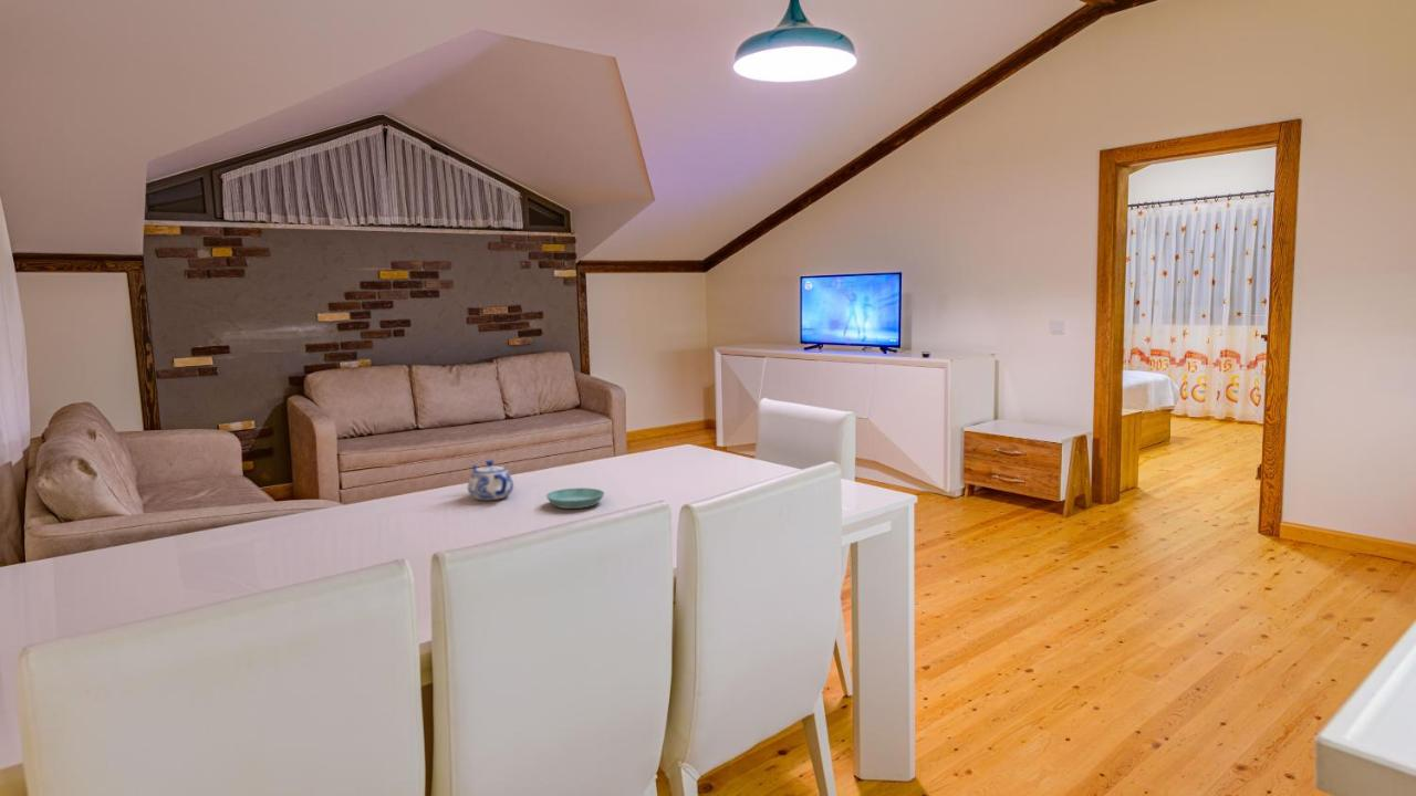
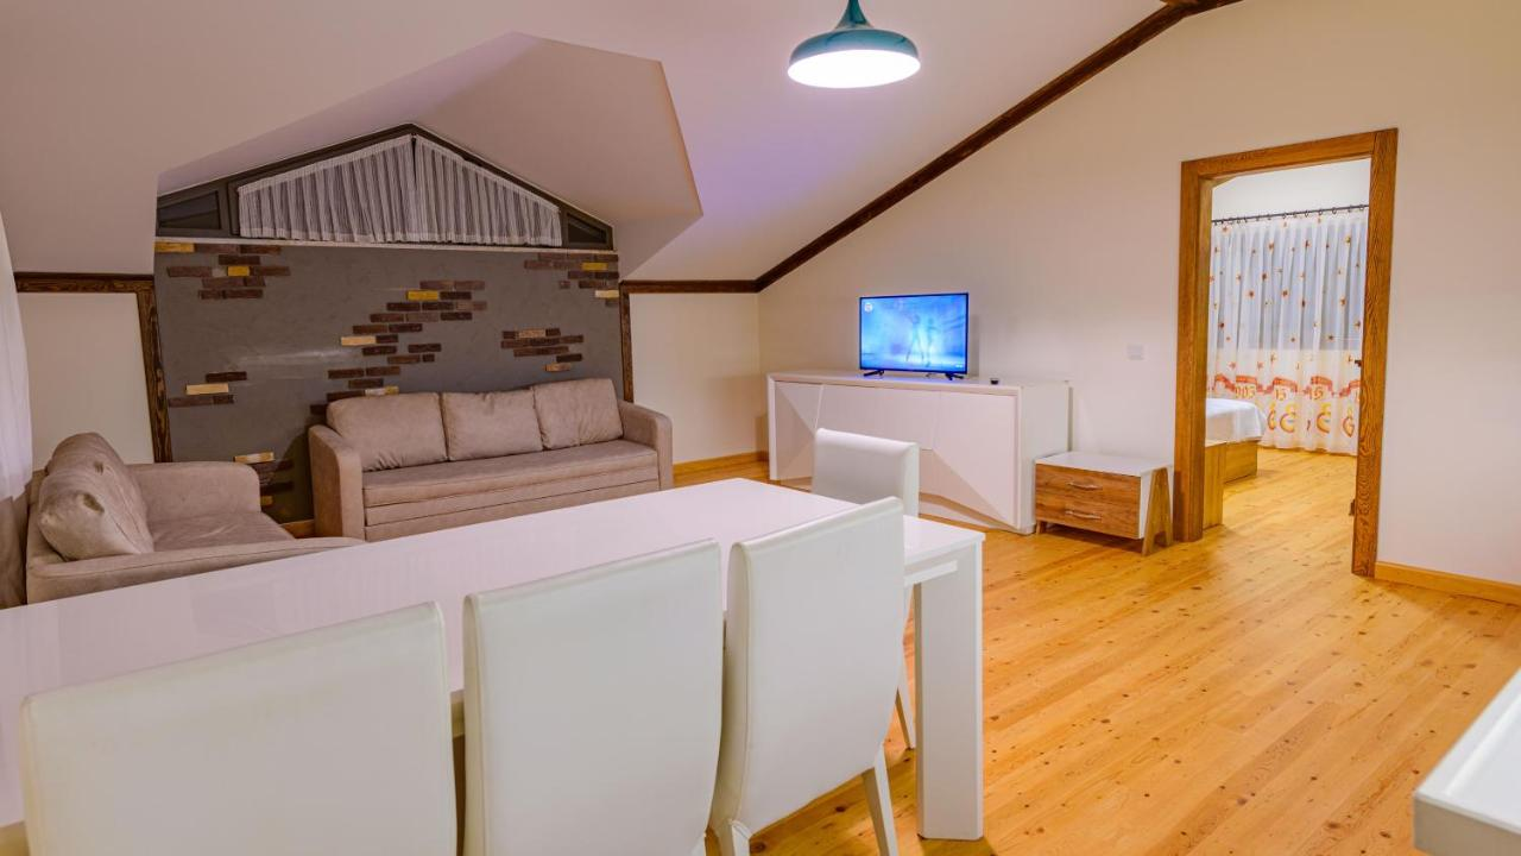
- teapot [467,460,514,501]
- saucer [545,486,605,510]
